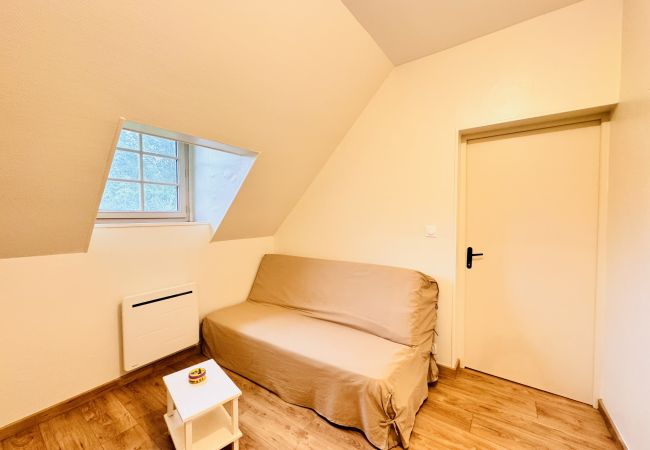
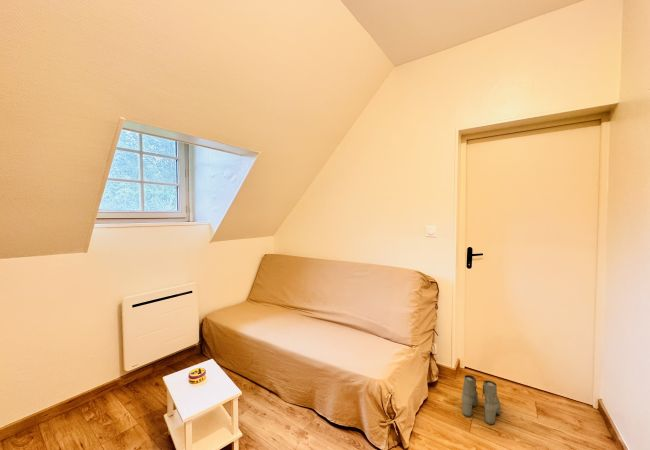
+ boots [461,374,502,426]
